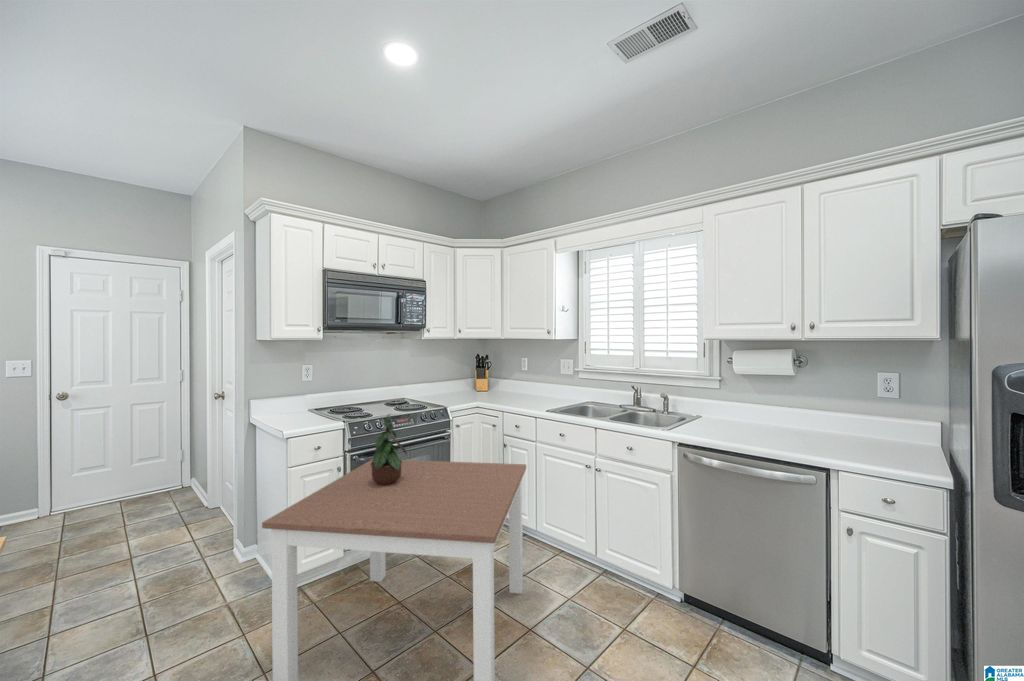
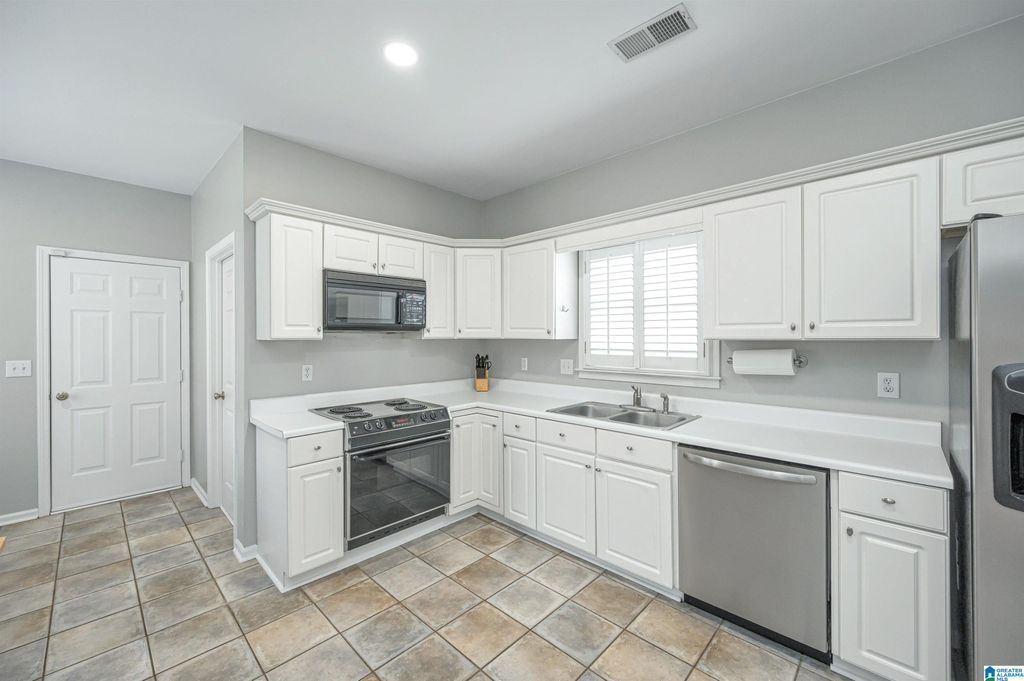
- potted plant [371,413,409,486]
- dining table [261,458,527,681]
